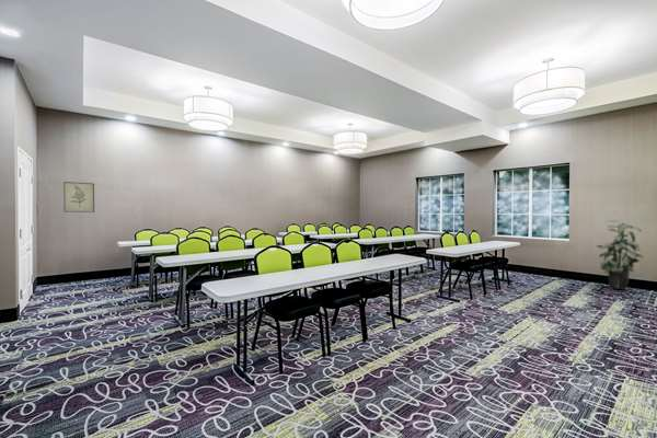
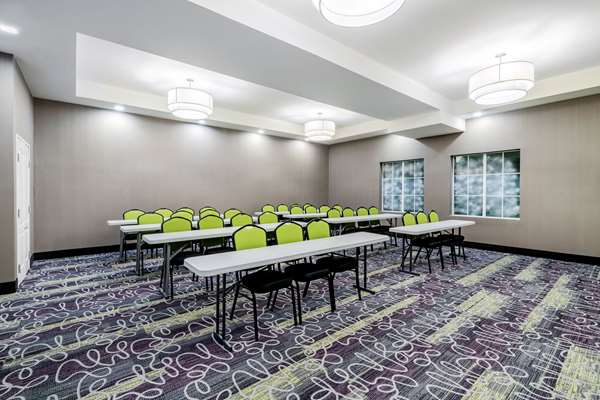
- wall art [62,181,95,214]
- indoor plant [595,219,645,291]
